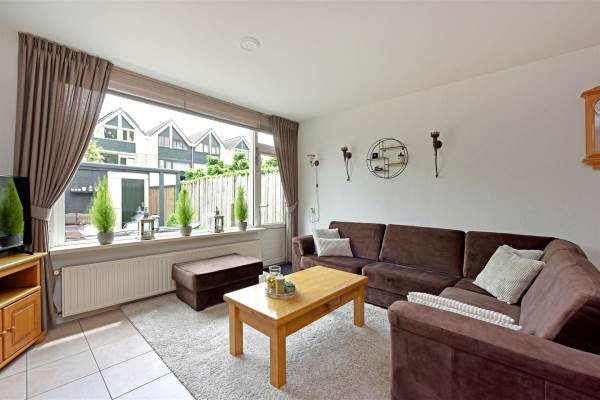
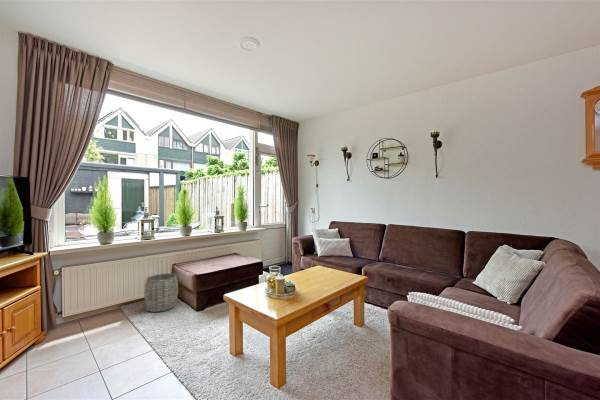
+ woven basket [143,272,179,313]
